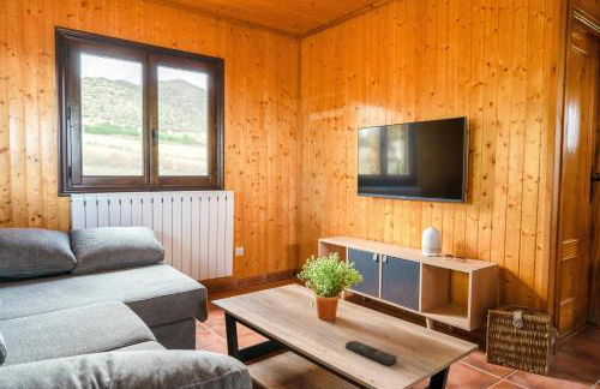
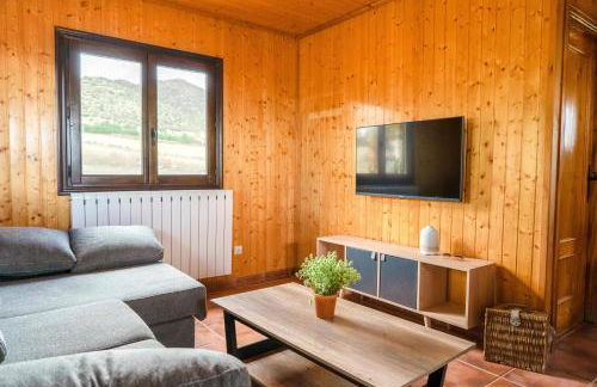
- remote control [344,340,398,366]
